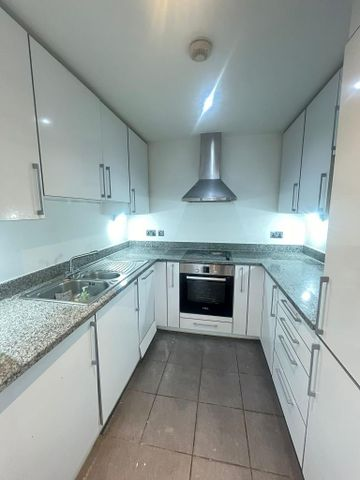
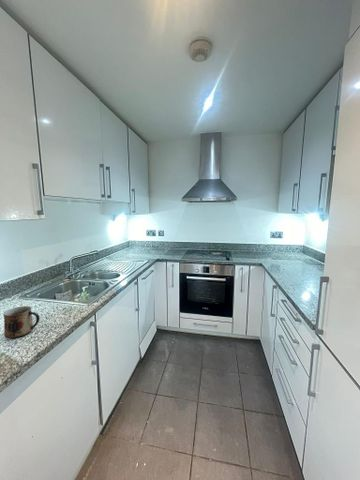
+ mug [3,305,40,339]
